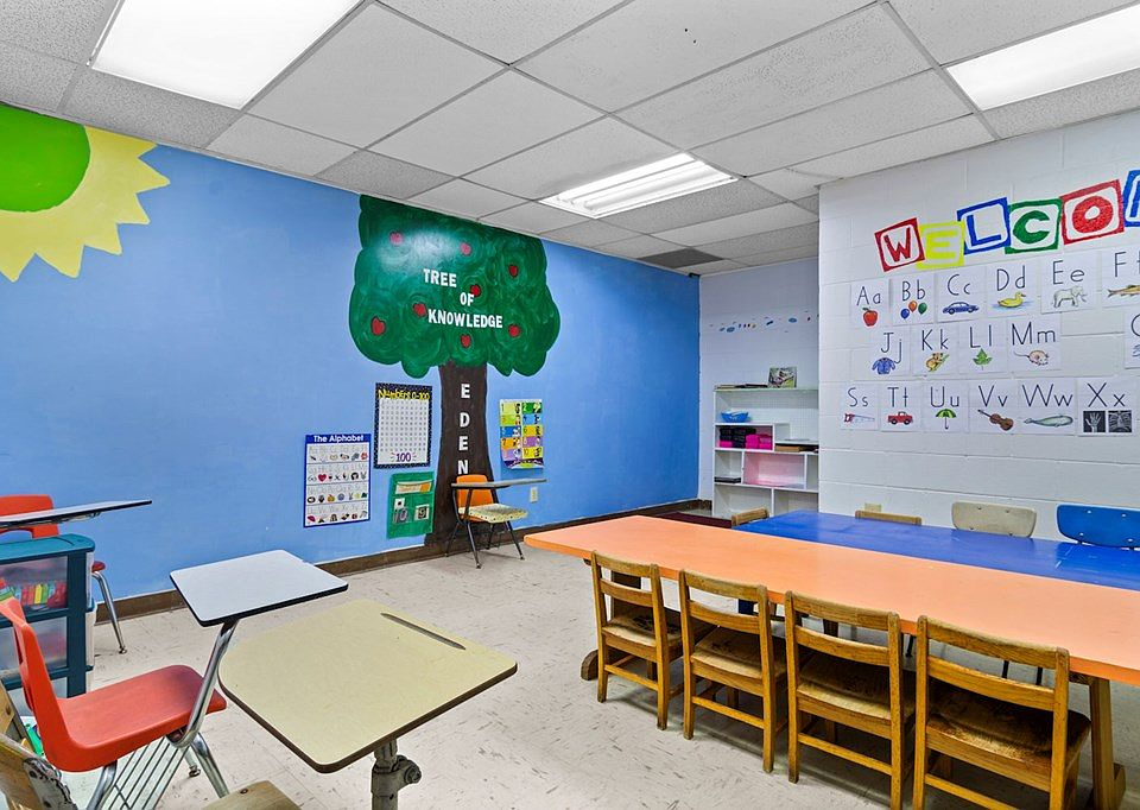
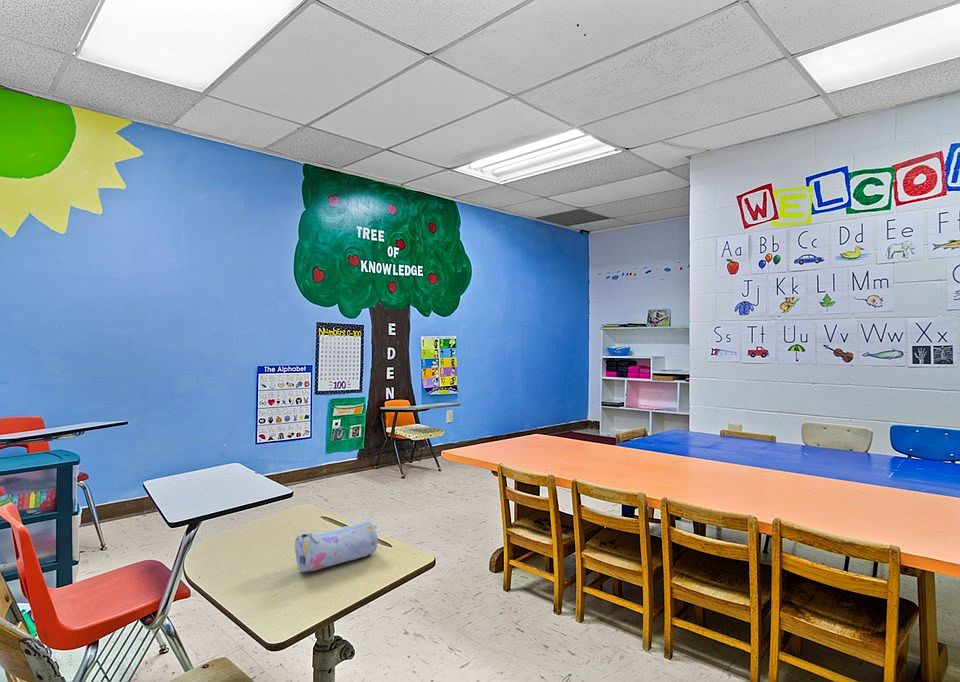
+ pencil case [294,519,379,573]
